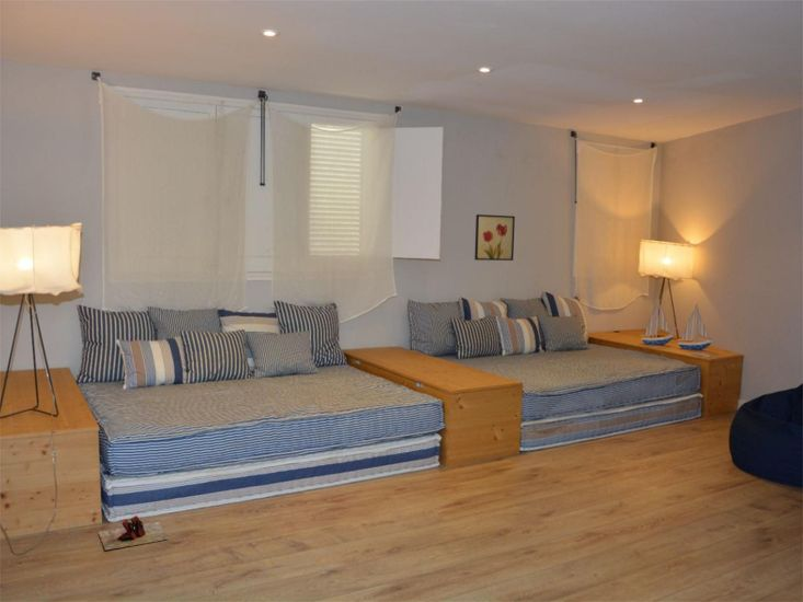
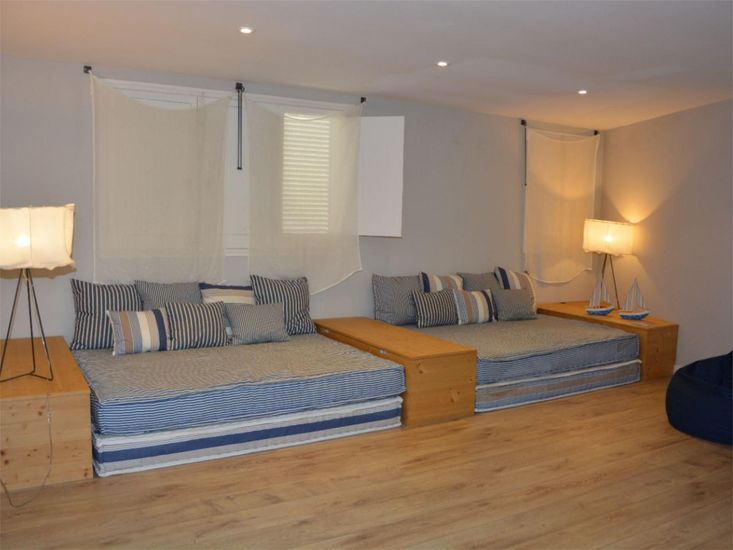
- wall art [473,213,516,262]
- slippers [96,514,169,552]
